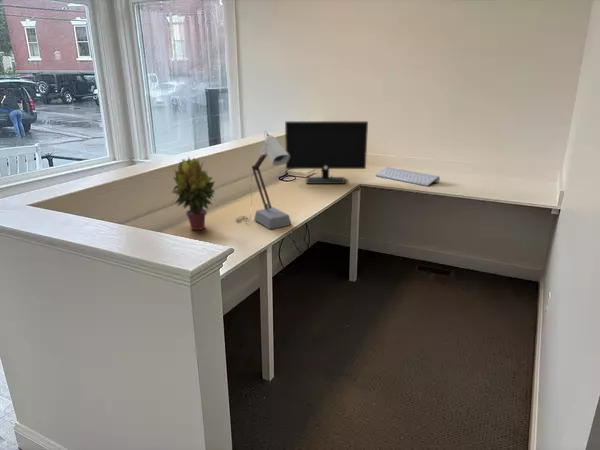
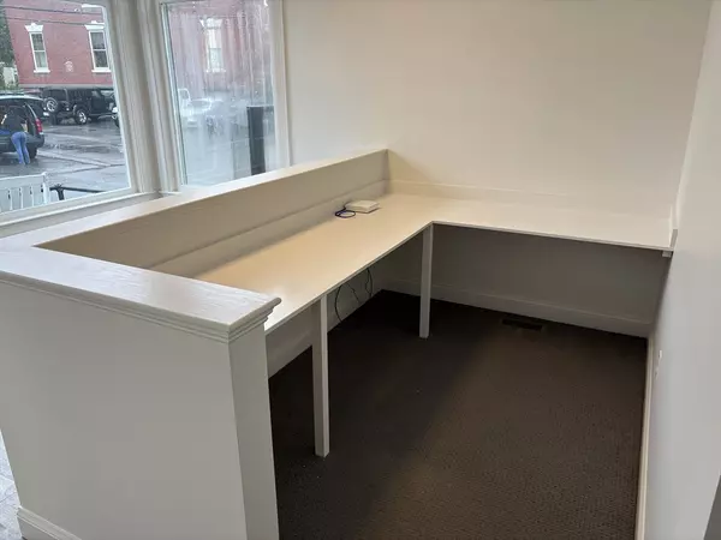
- potted plant [170,156,217,231]
- keyboard [375,166,441,187]
- desk lamp [235,131,292,230]
- monitor [284,120,369,185]
